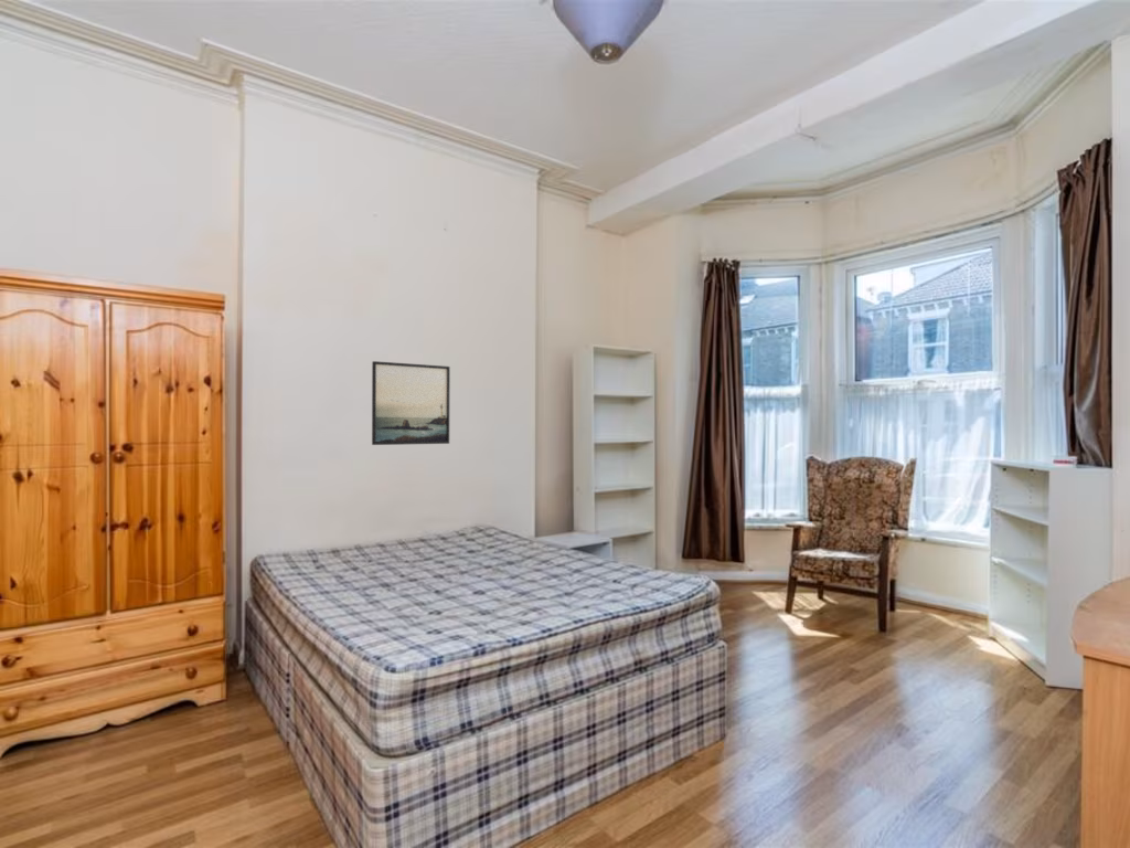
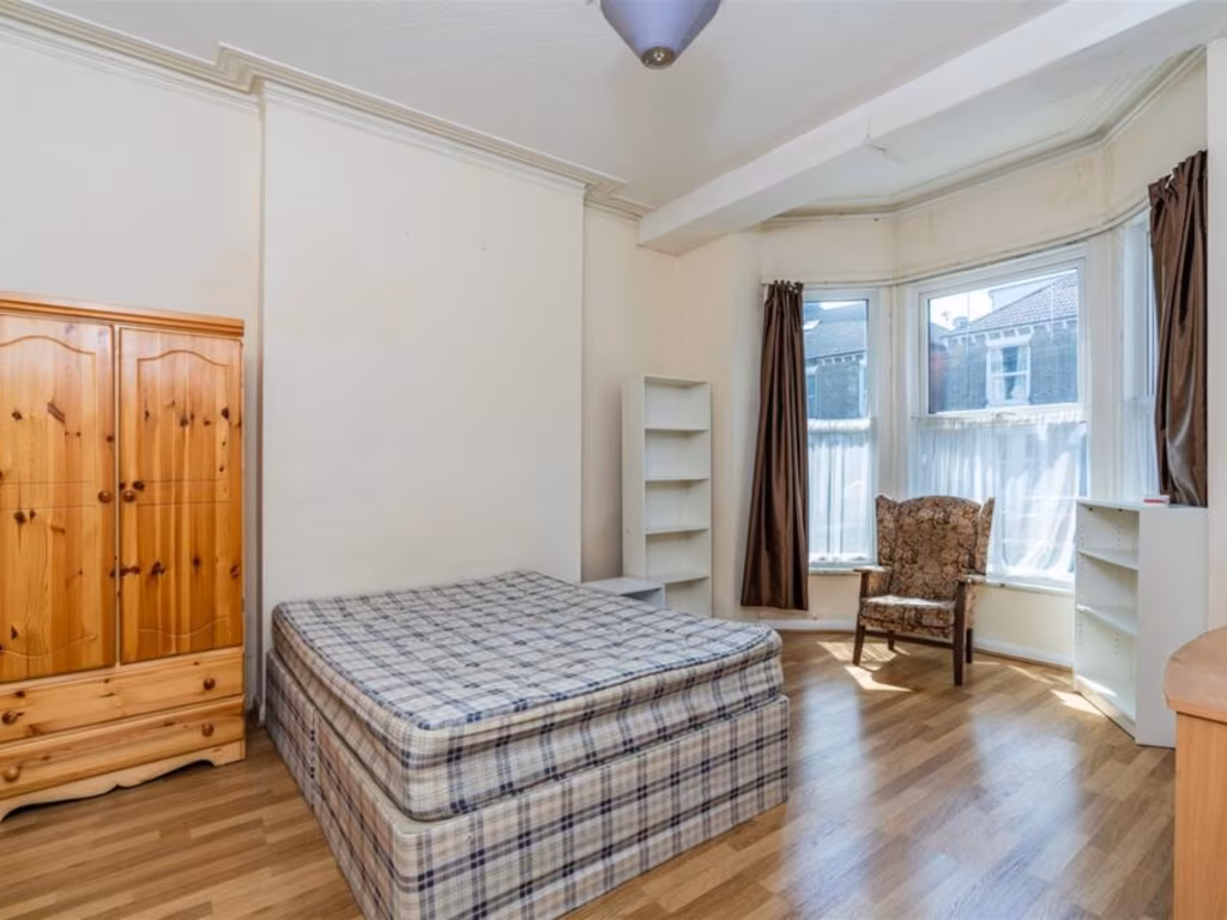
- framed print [371,360,451,446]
